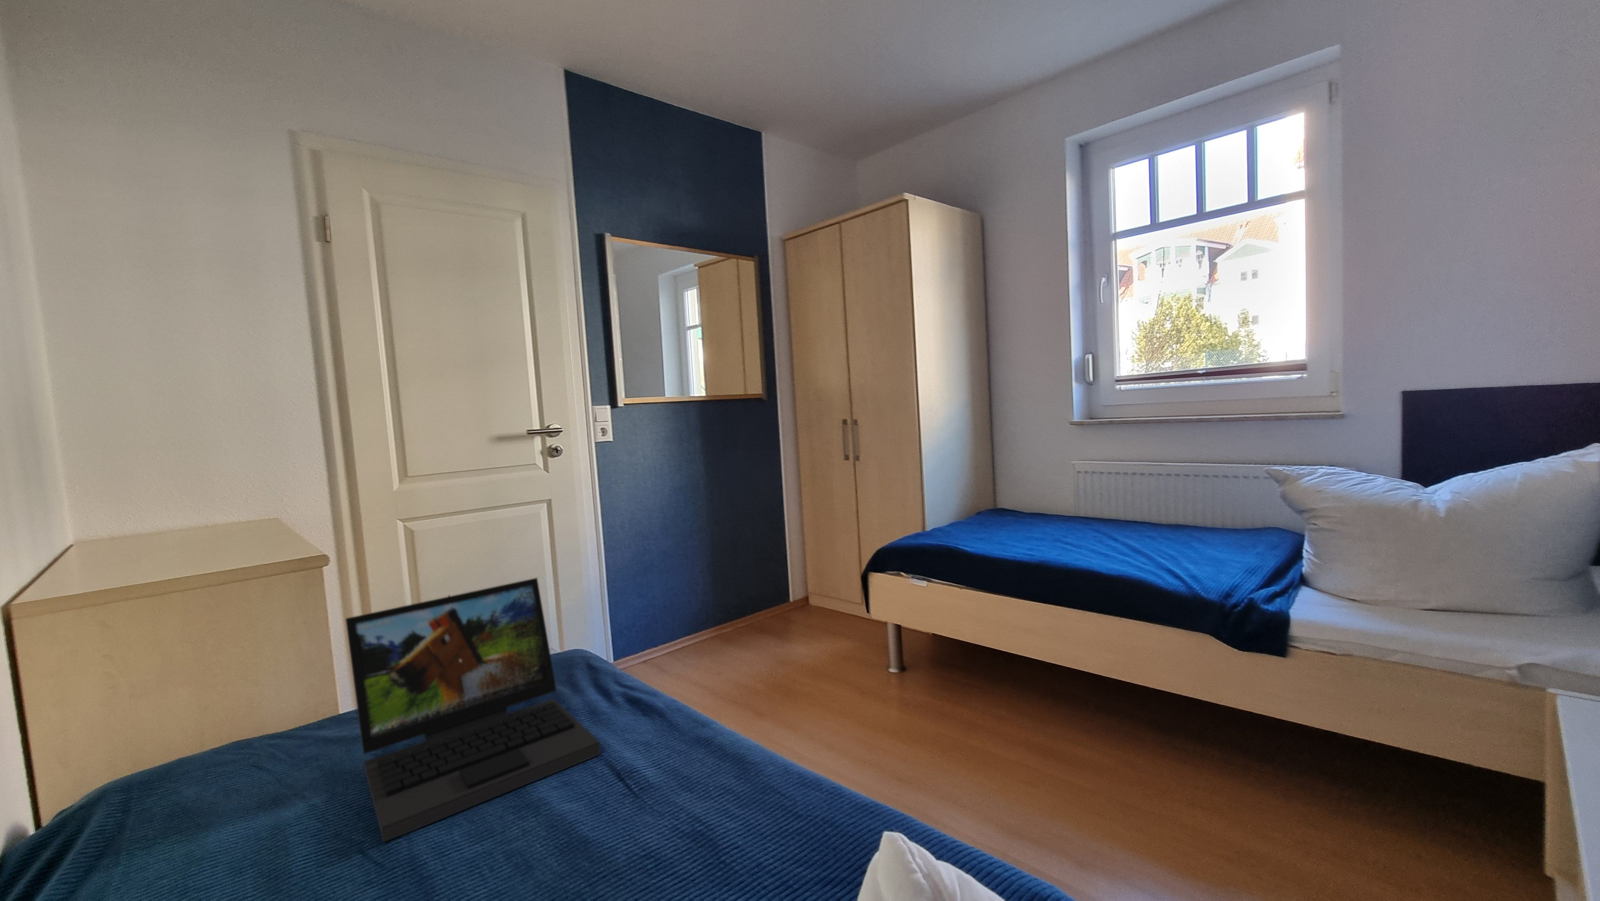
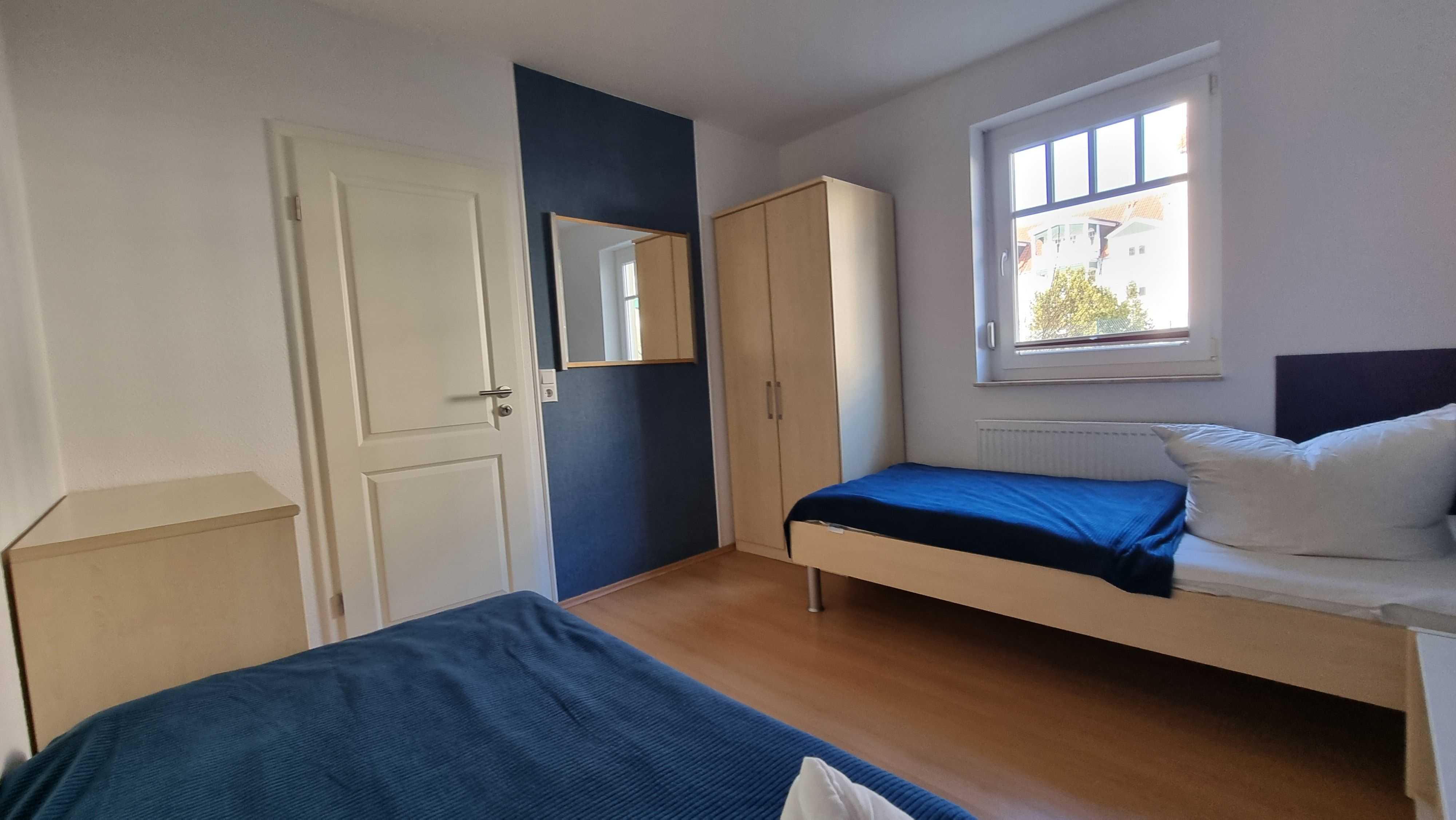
- laptop [345,577,601,843]
